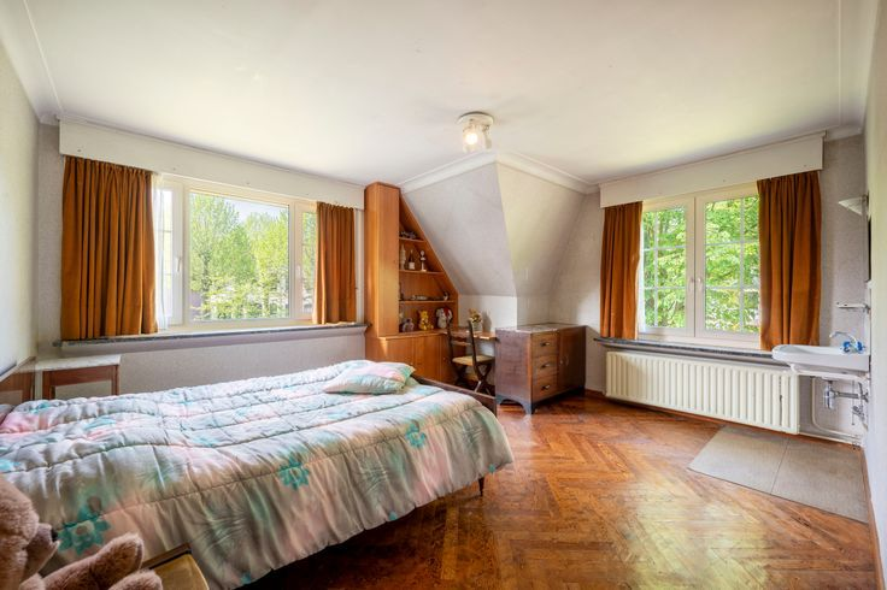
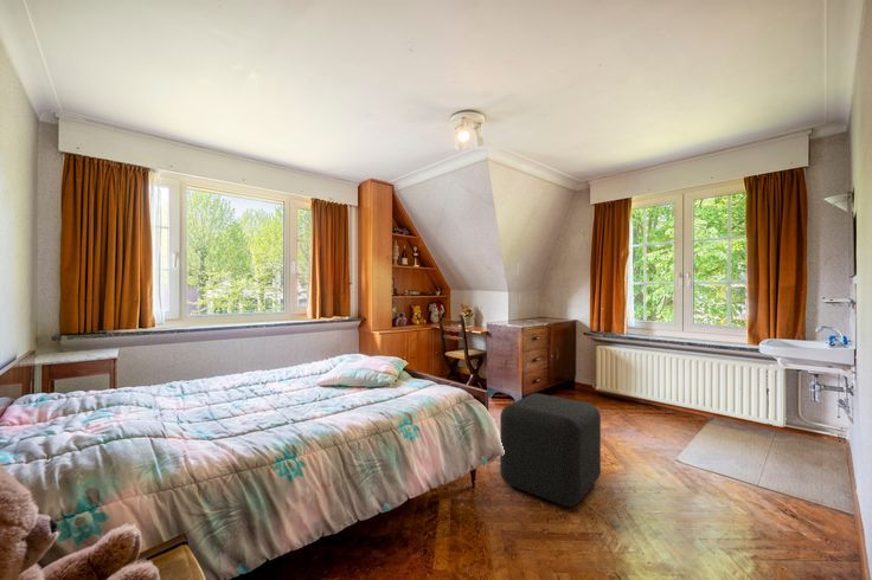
+ cube [499,392,602,508]
